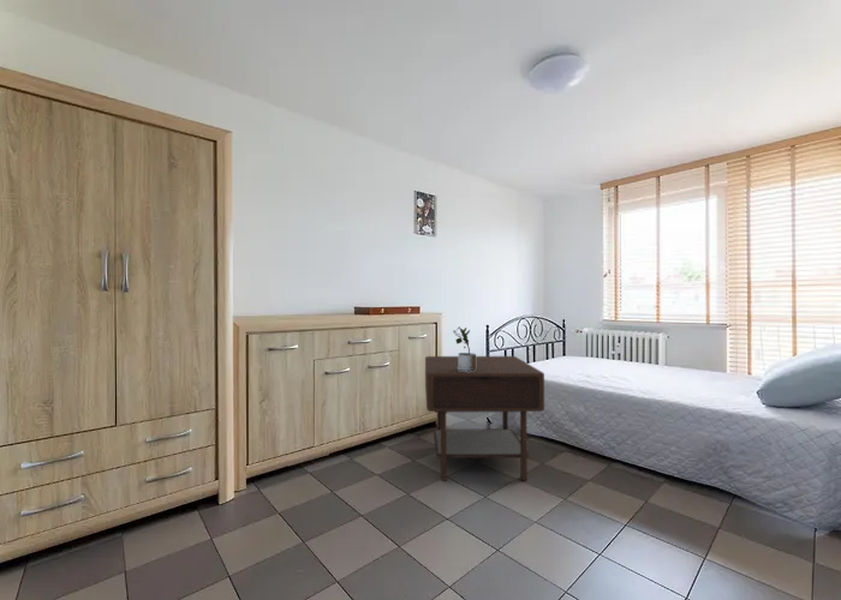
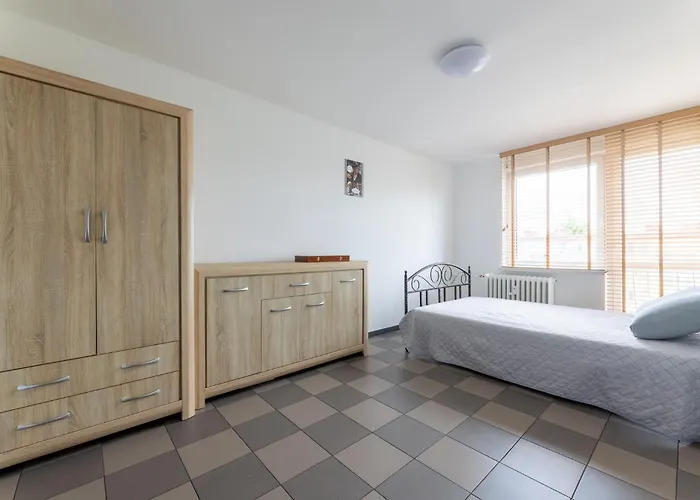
- side table [424,355,545,482]
- potted plant [452,325,477,372]
